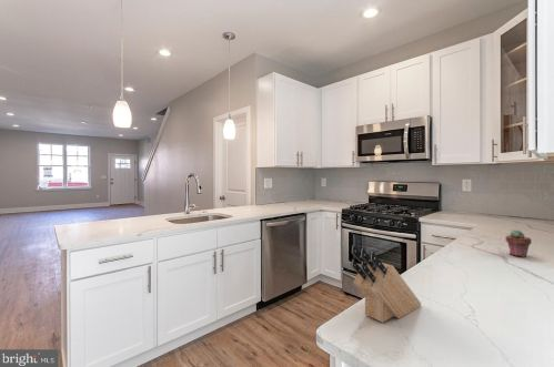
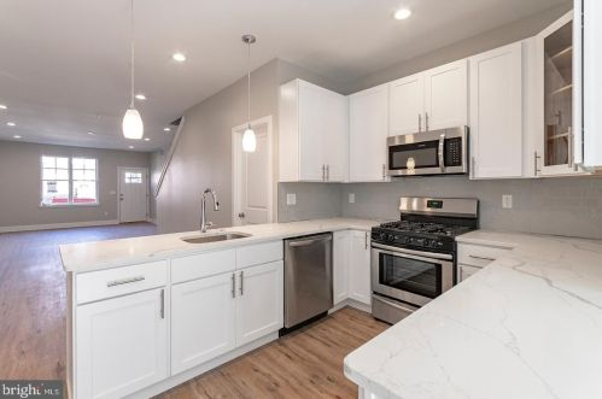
- knife block [350,244,422,324]
- potted succulent [504,228,533,258]
